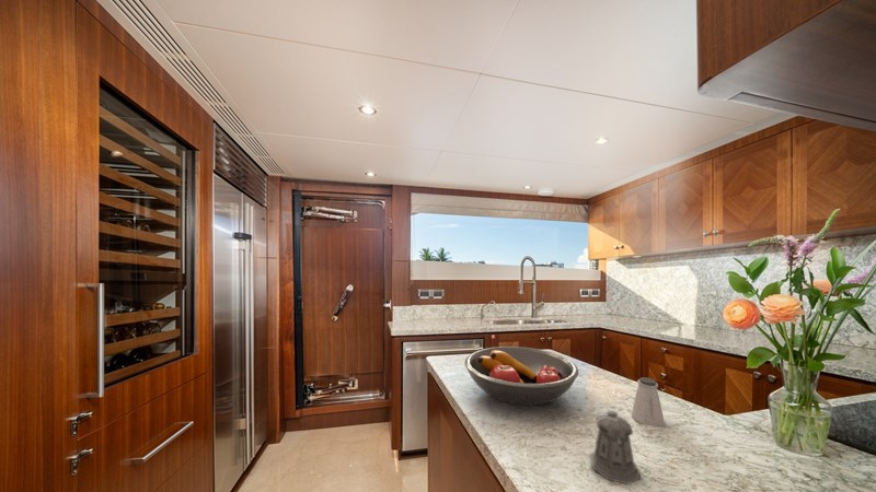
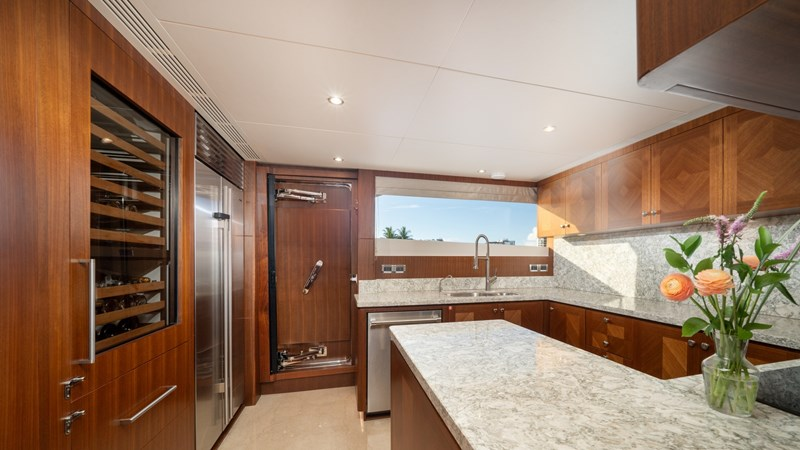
- saltshaker [631,376,666,426]
- pepper shaker [589,409,641,485]
- fruit bowl [464,345,579,407]
